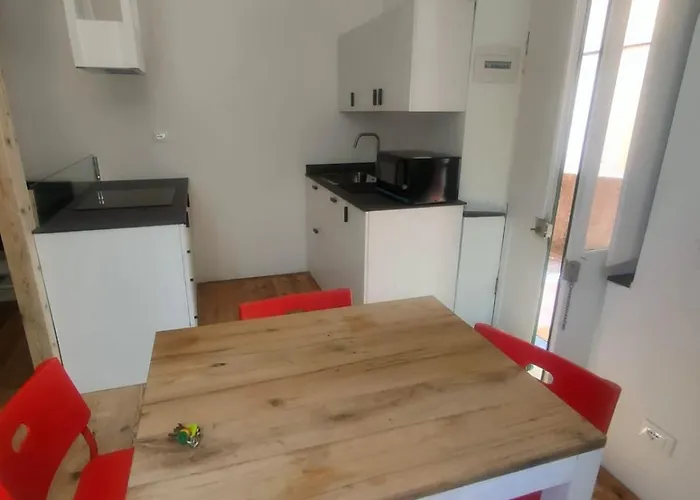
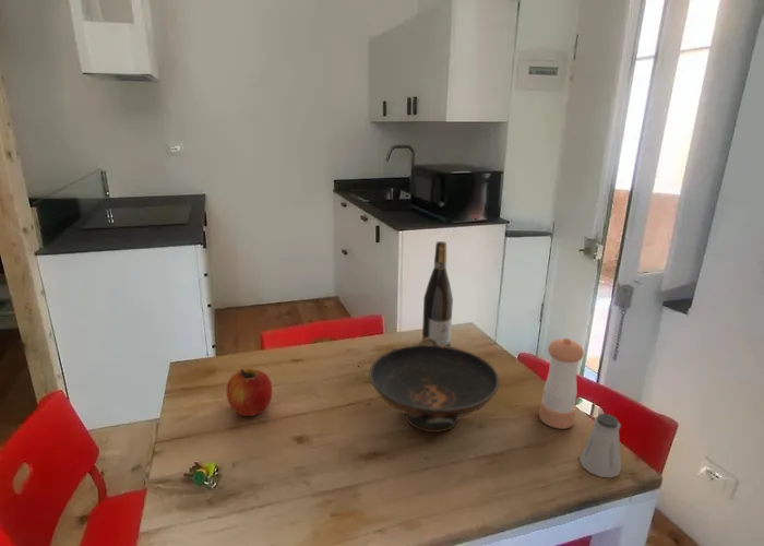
+ wine bottle [421,240,454,347]
+ decorative bowl [369,337,501,434]
+ saltshaker [578,413,622,478]
+ apple [226,367,273,417]
+ pepper shaker [538,337,585,430]
